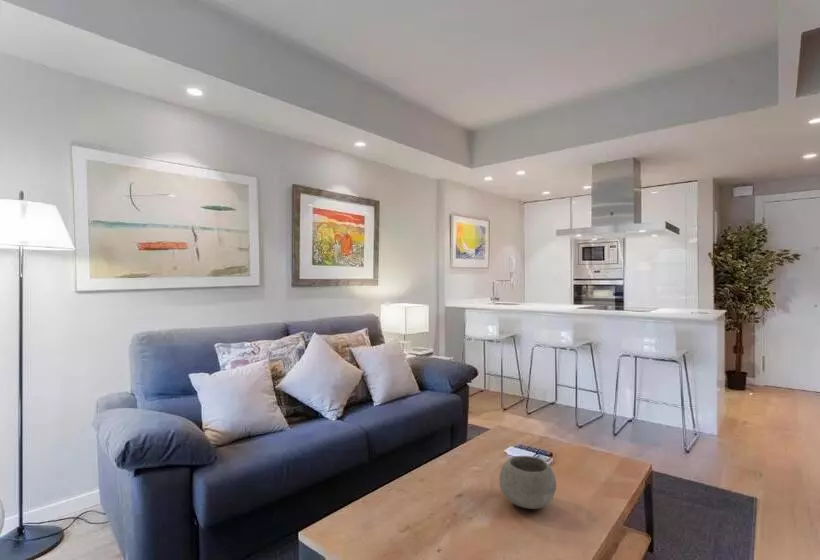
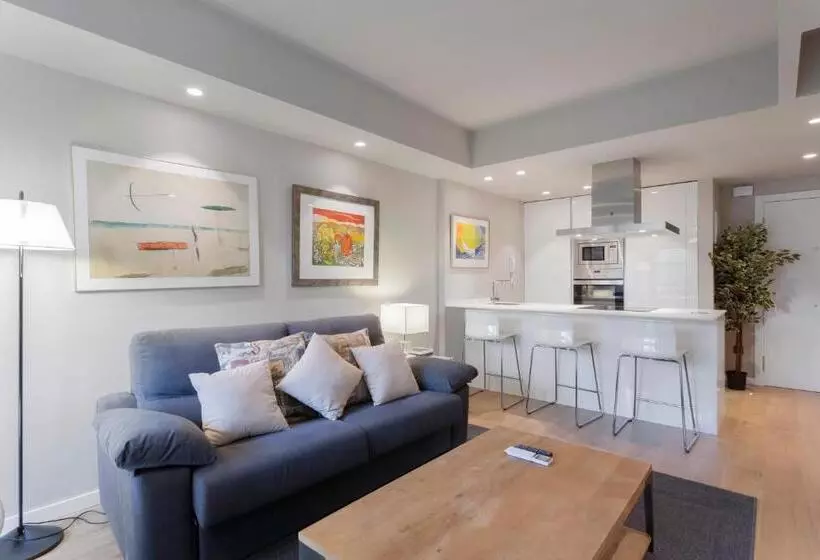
- bowl [498,455,557,510]
